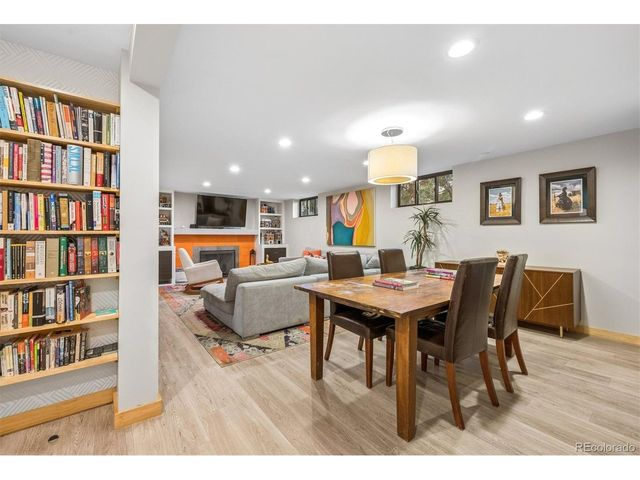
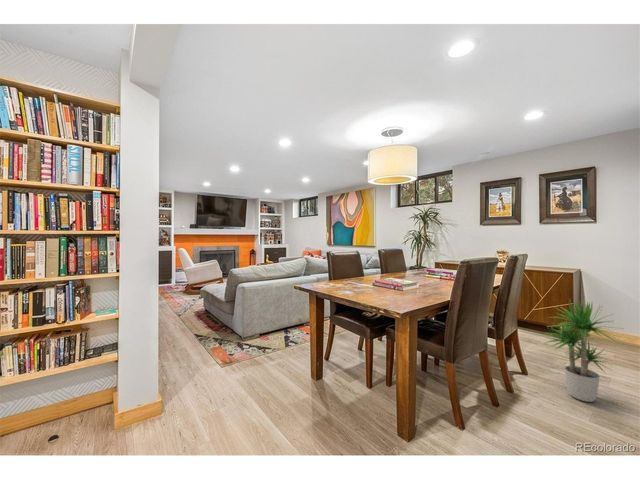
+ potted plant [541,299,626,403]
